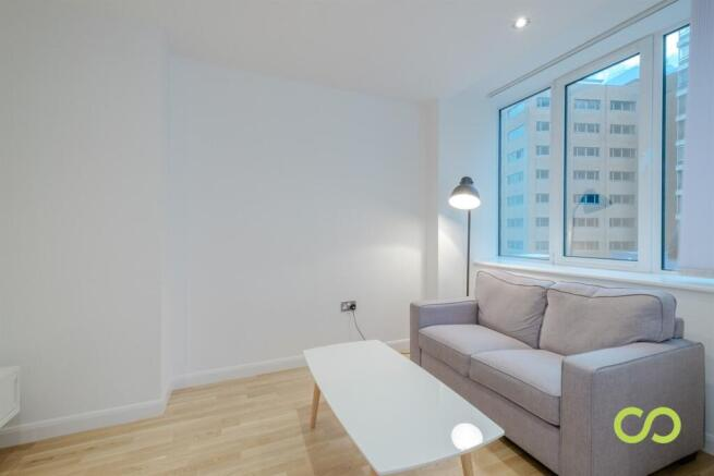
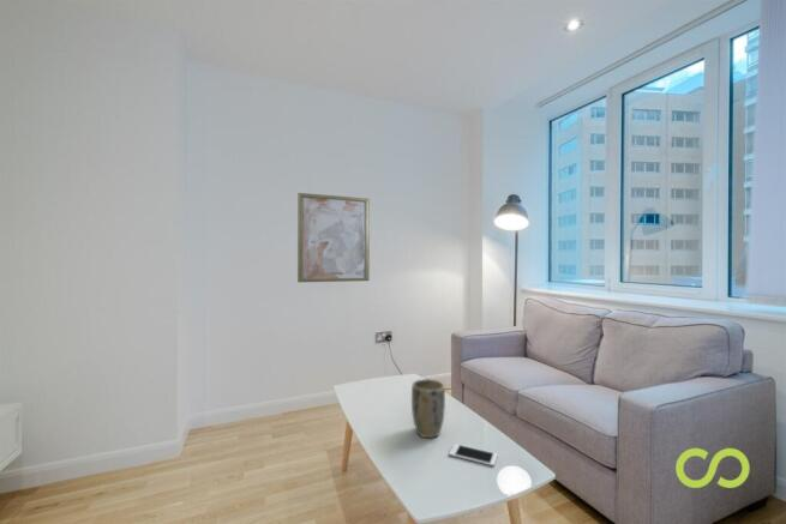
+ cell phone [449,442,499,468]
+ plant pot [410,378,446,439]
+ wall art [296,192,371,283]
